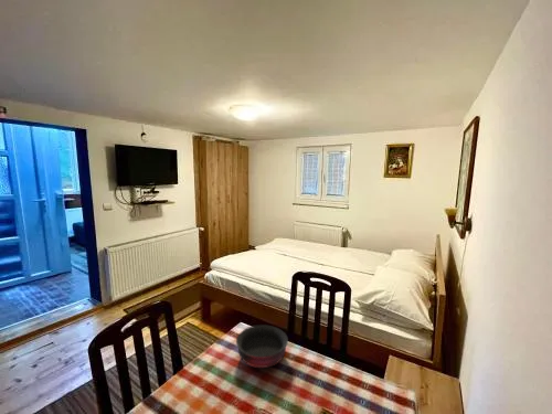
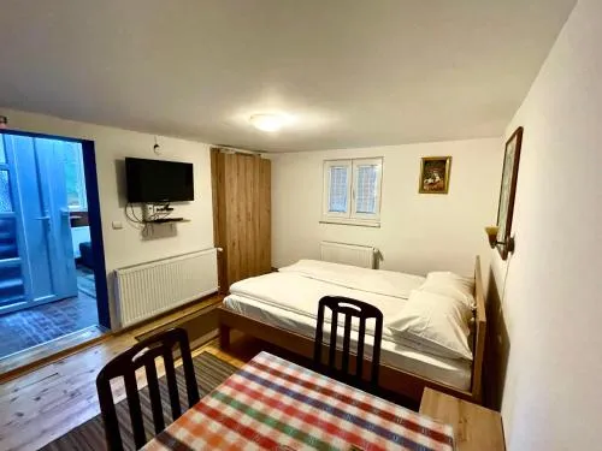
- bowl [235,323,289,369]
